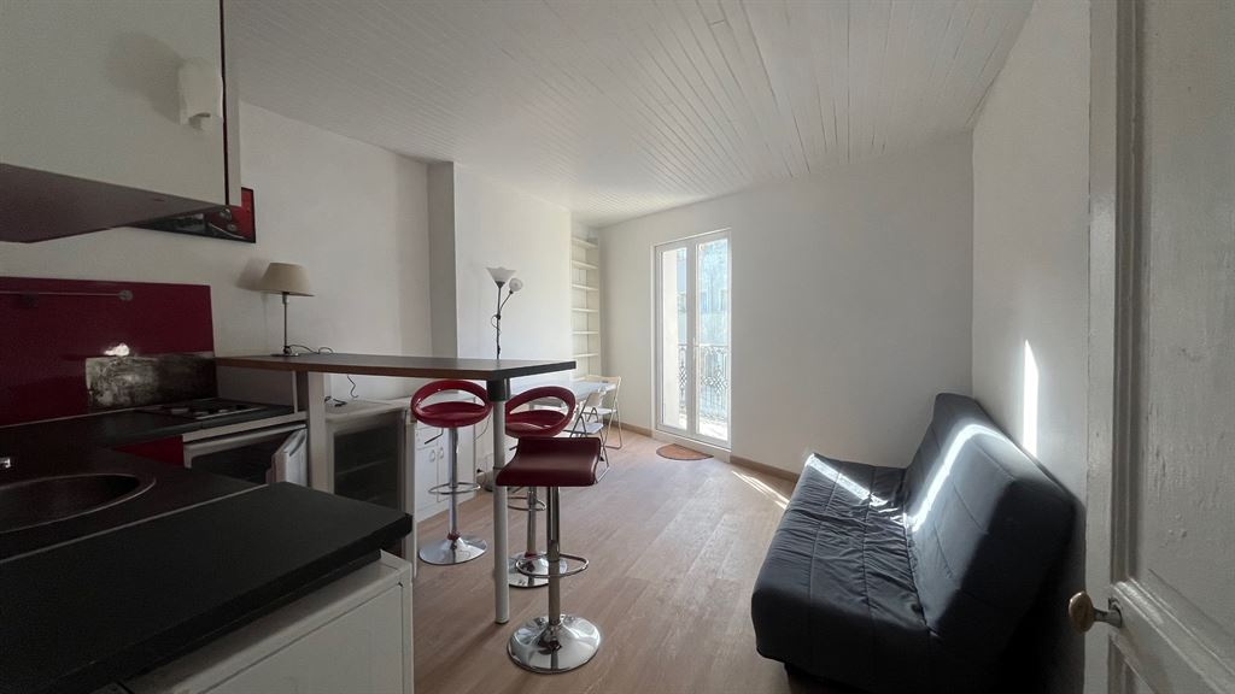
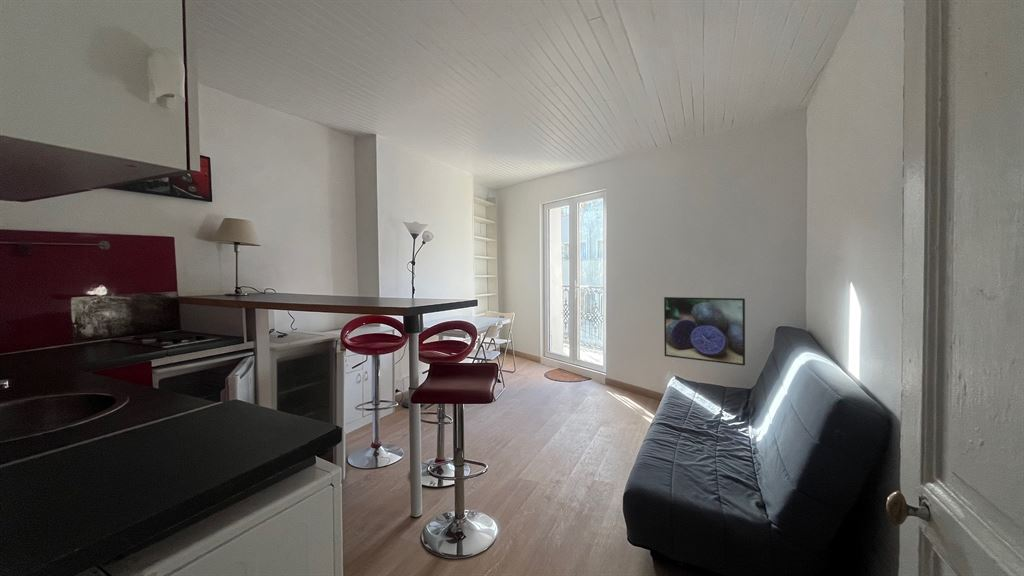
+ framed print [663,296,746,367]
